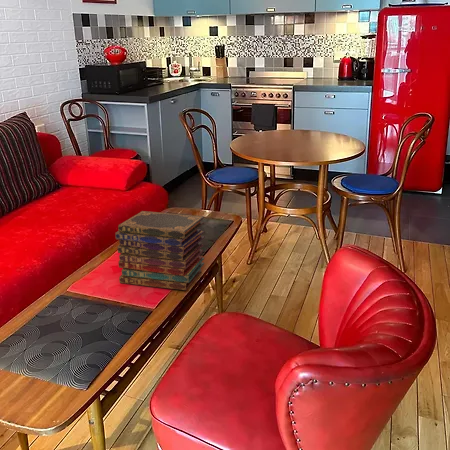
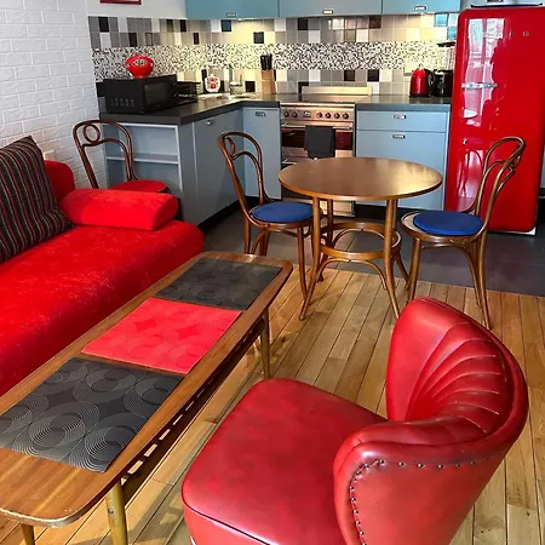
- book stack [114,210,206,291]
